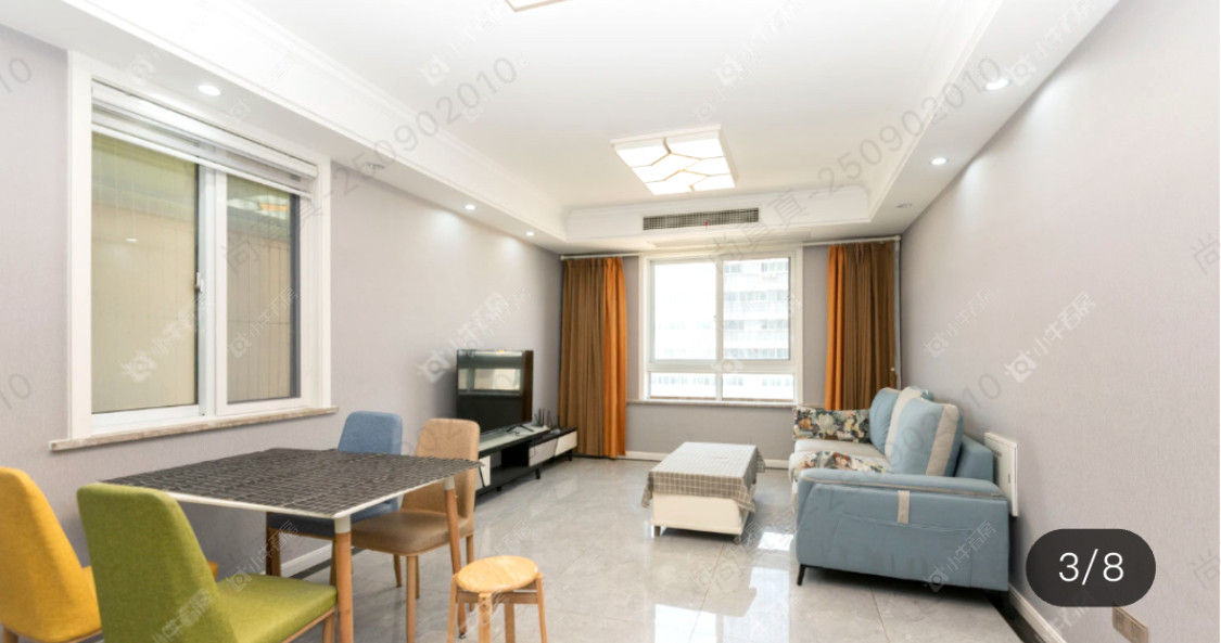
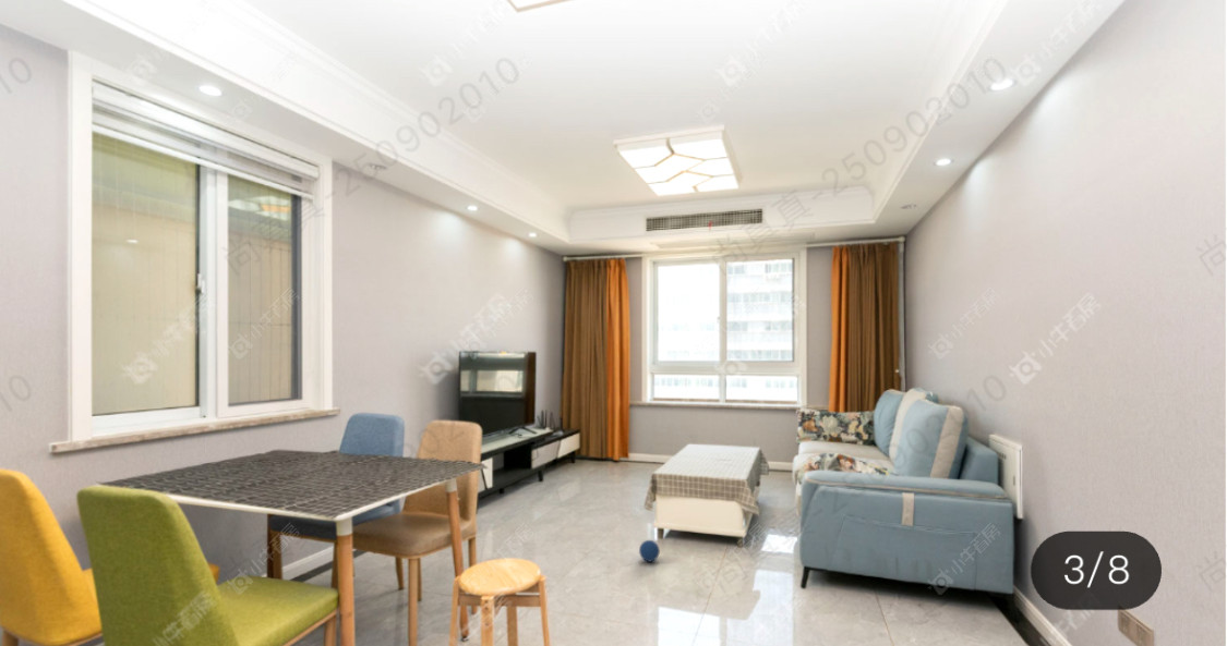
+ ball [638,539,661,563]
